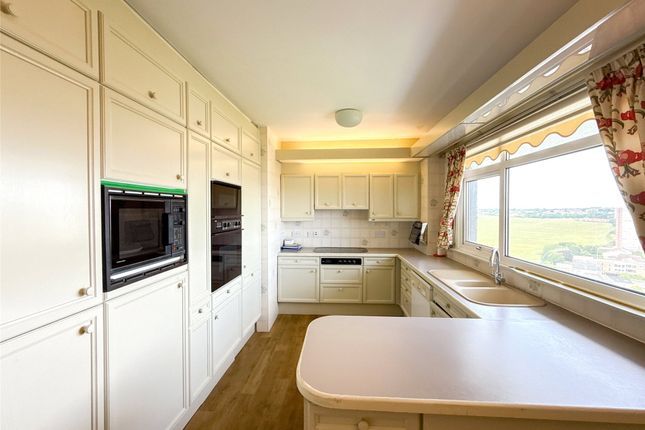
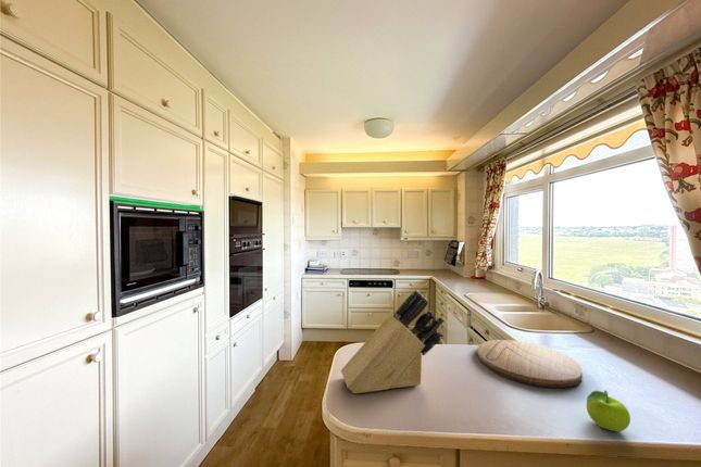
+ cutting board [476,339,584,389]
+ knife block [340,289,446,394]
+ fruit [586,390,631,432]
